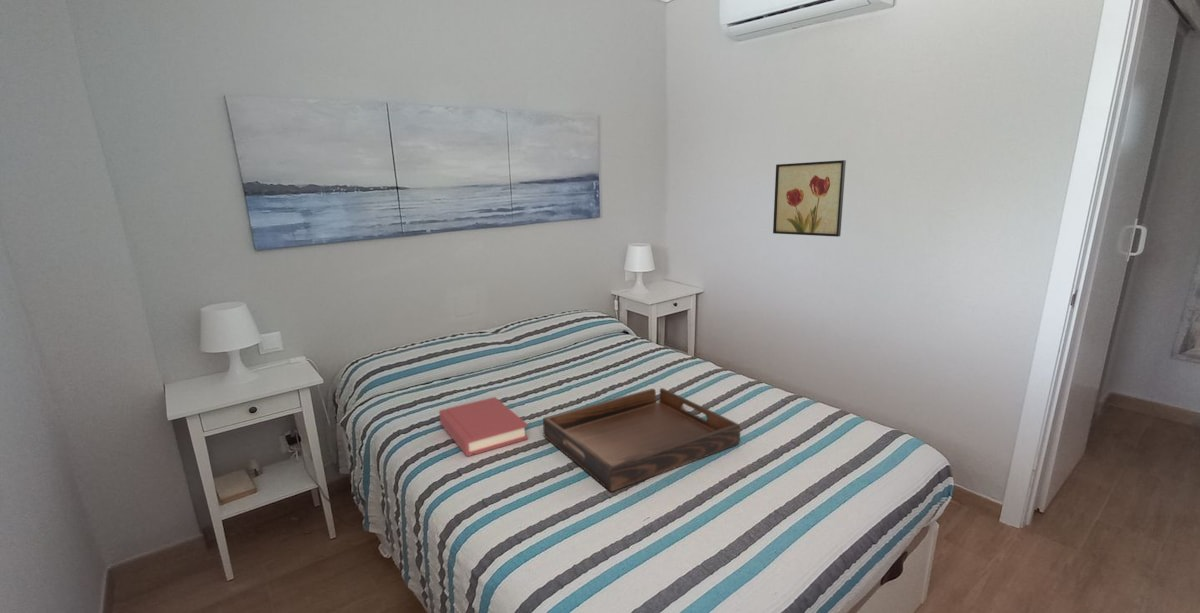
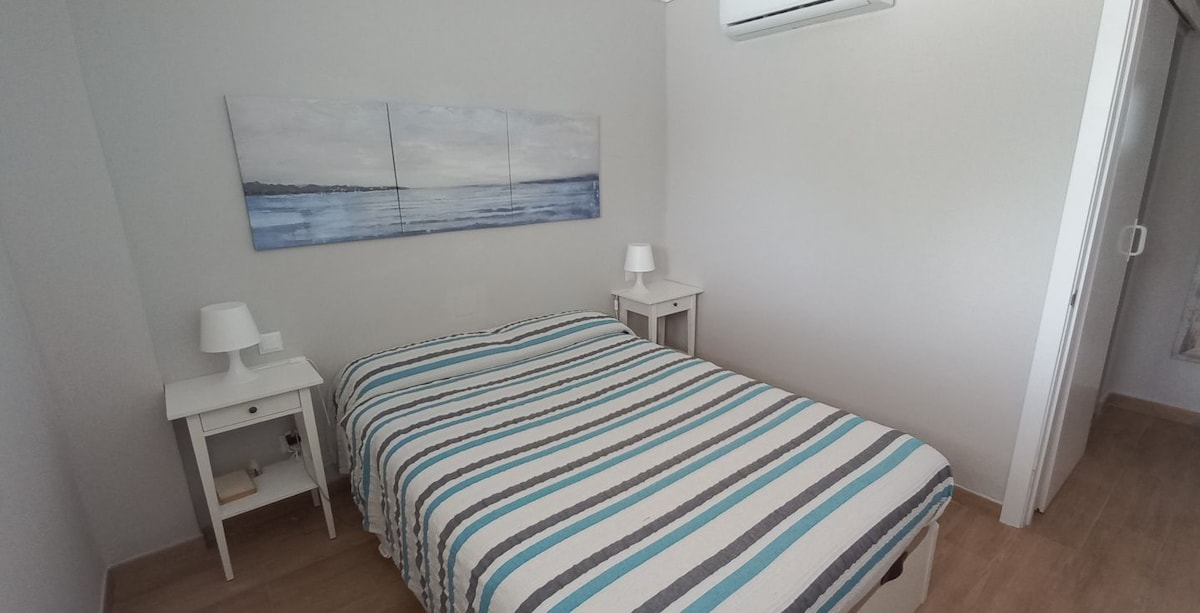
- hardback book [438,396,529,457]
- serving tray [542,387,741,493]
- wall art [772,159,847,238]
